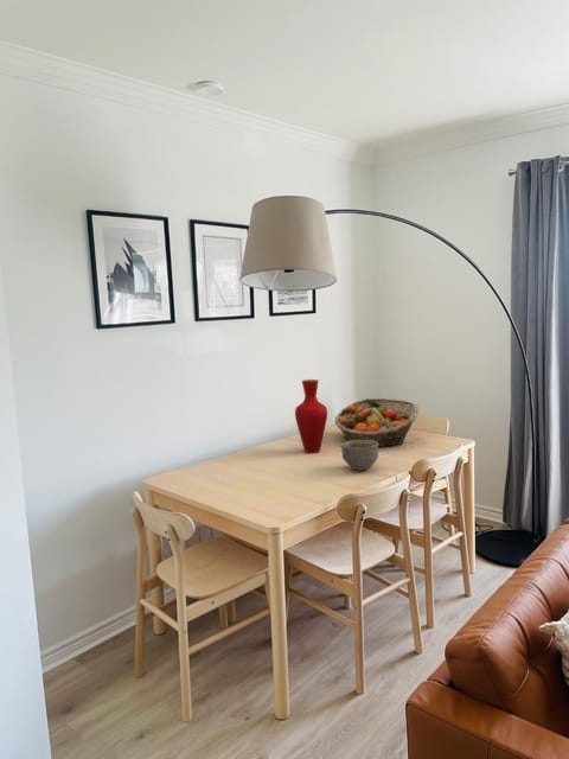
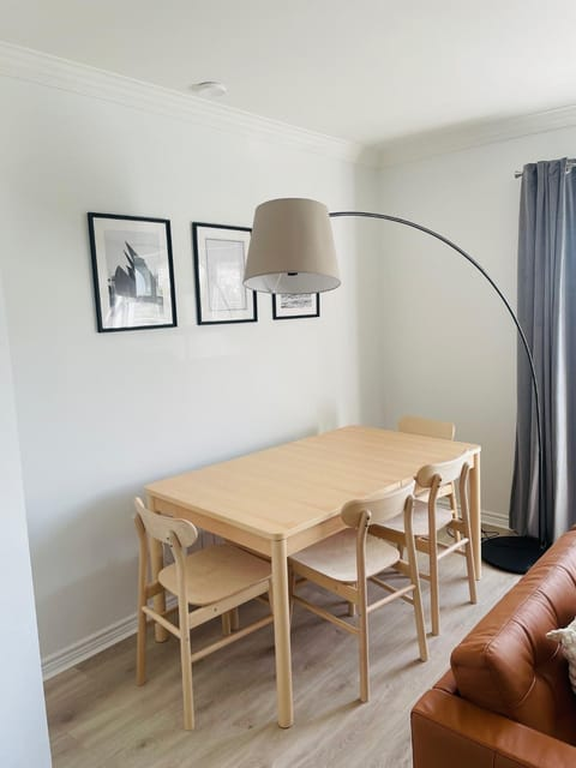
- bowl [339,440,379,472]
- fruit basket [333,397,420,447]
- vase [294,378,328,454]
